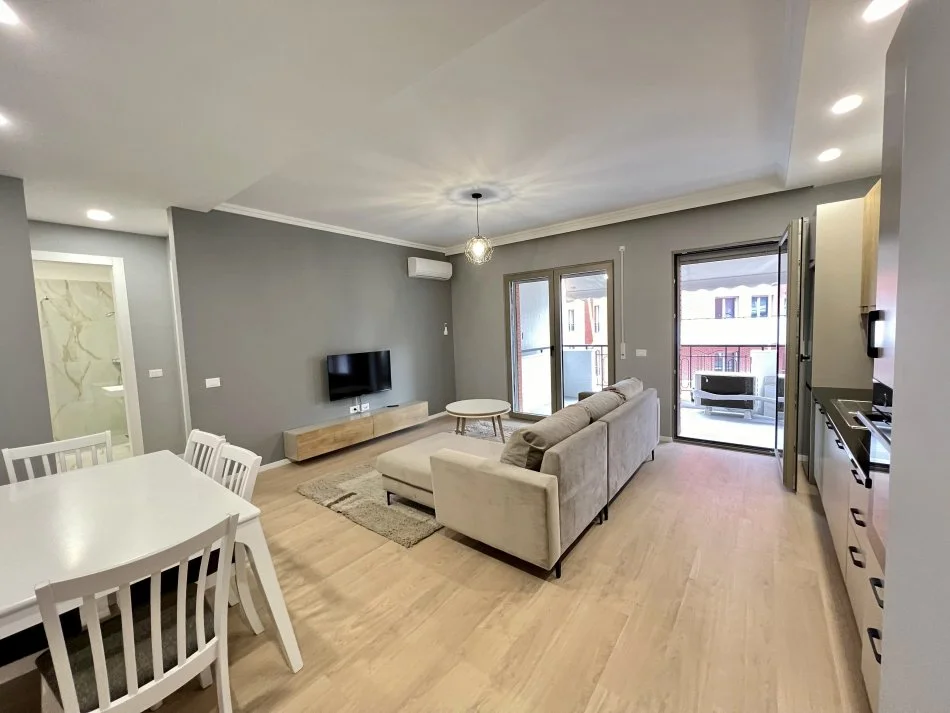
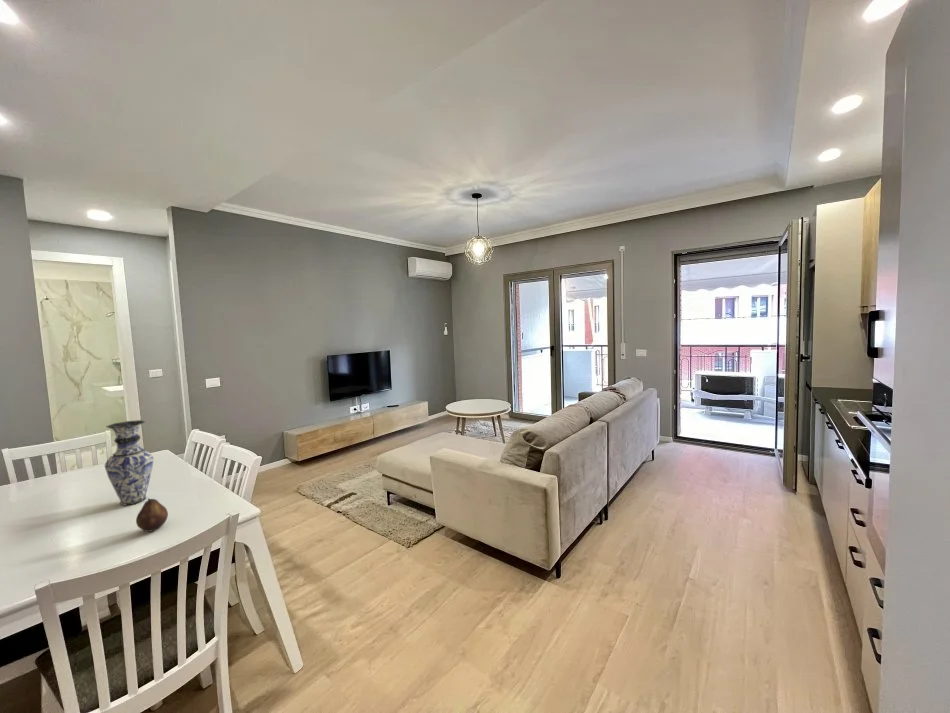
+ vase [104,419,154,507]
+ fruit [135,498,169,533]
